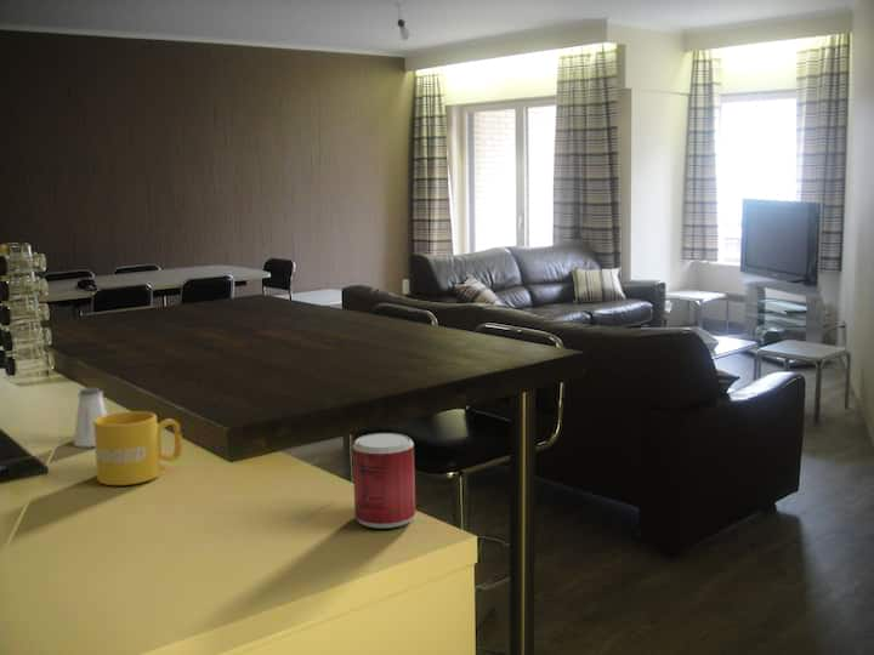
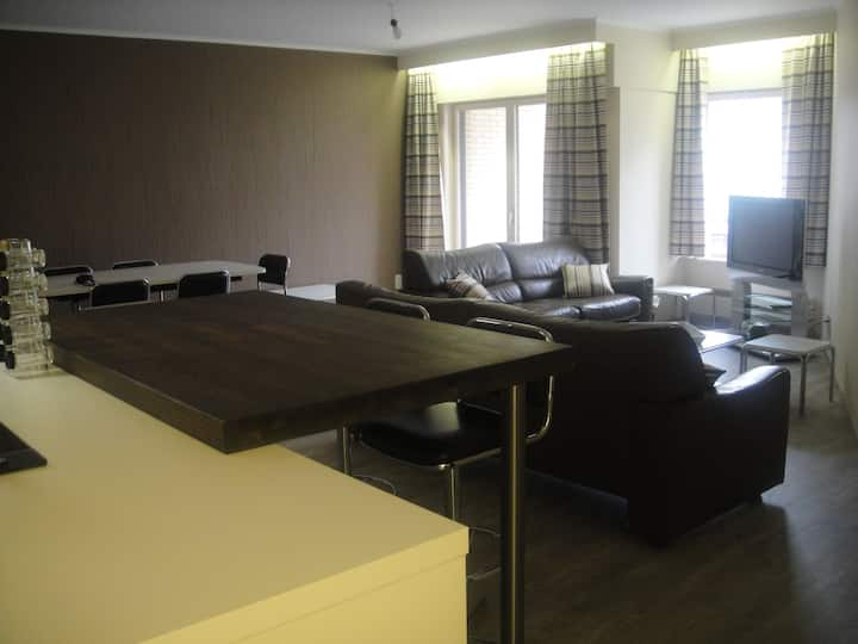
- mug [93,410,183,486]
- saltshaker [72,386,108,449]
- beverage can [351,432,416,529]
